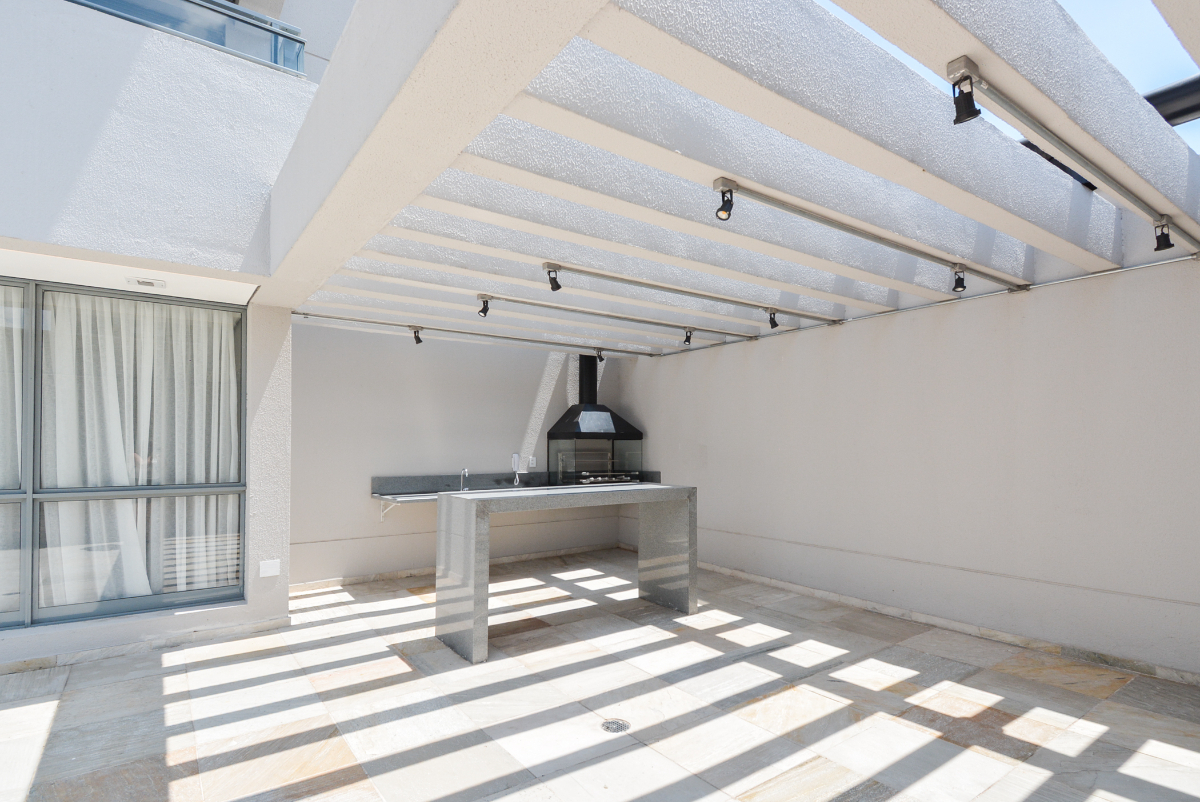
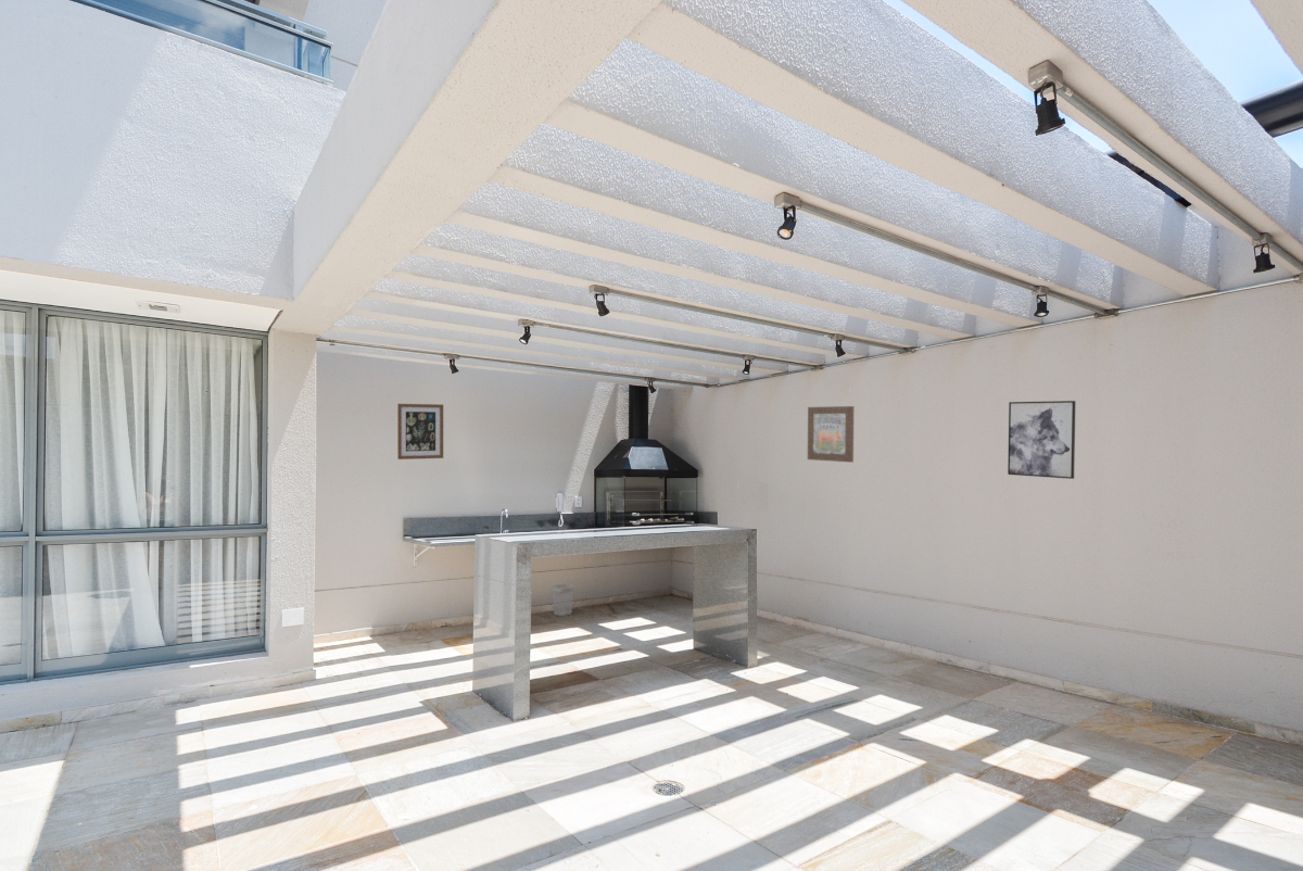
+ wall art [1007,400,1077,480]
+ wall art [396,403,444,460]
+ wastebasket [551,583,574,617]
+ wall art [807,405,855,464]
